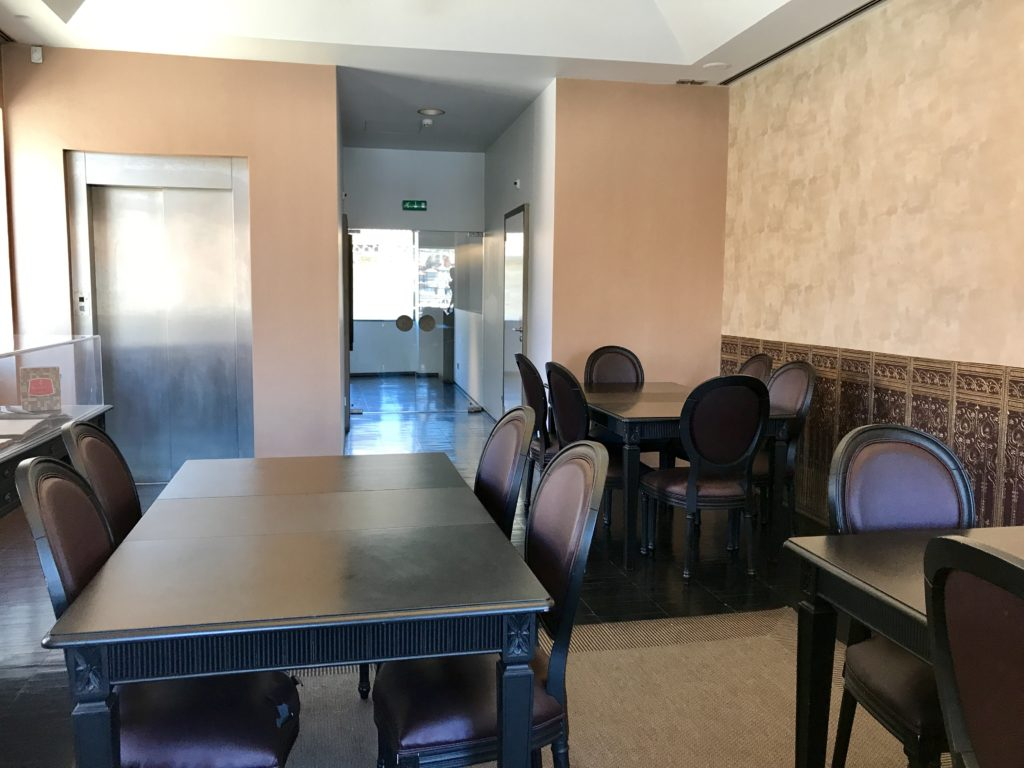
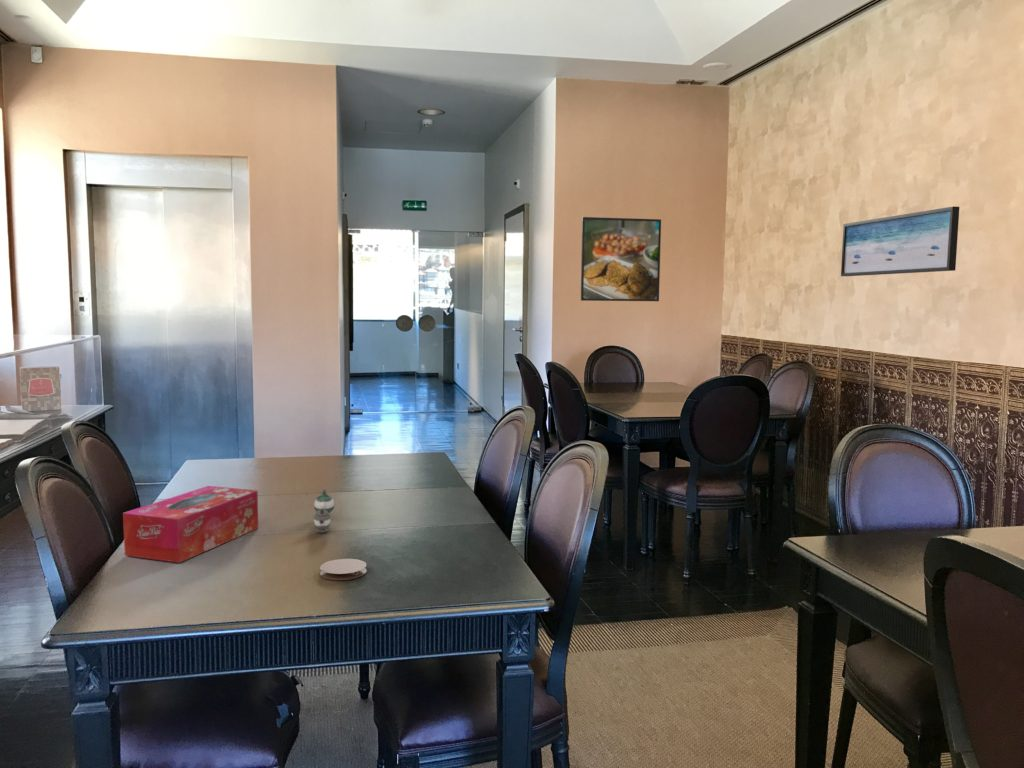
+ teapot [313,488,335,534]
+ wall art [840,205,960,277]
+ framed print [580,216,662,302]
+ coaster [319,558,368,581]
+ tissue box [122,485,259,564]
